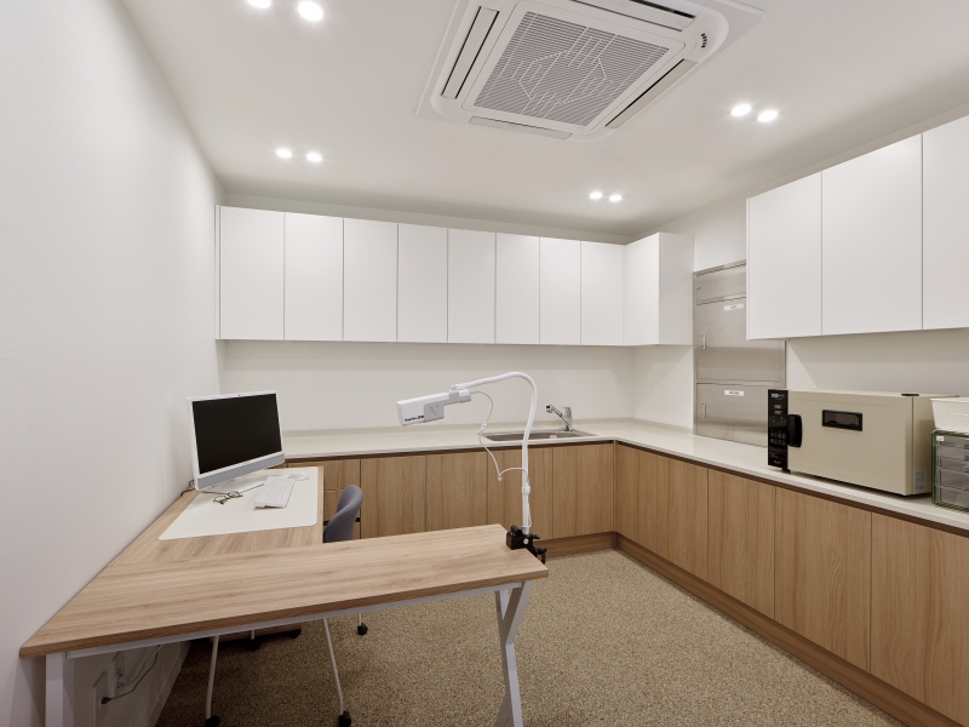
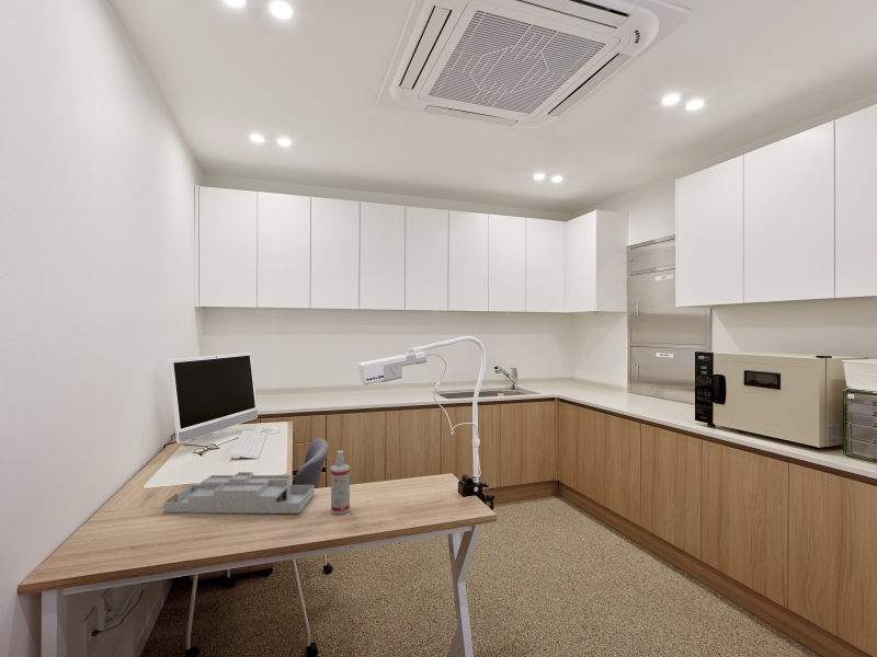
+ desk organizer [162,471,316,515]
+ spray bottle [330,449,351,515]
